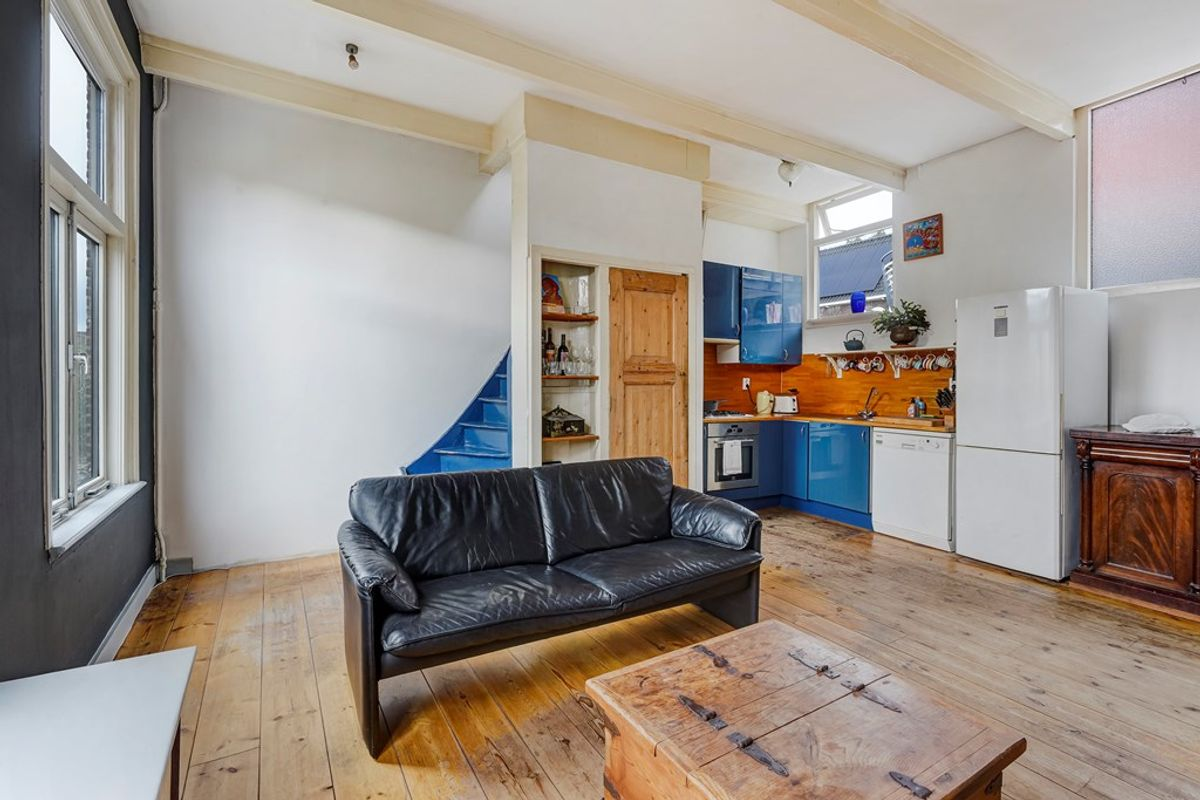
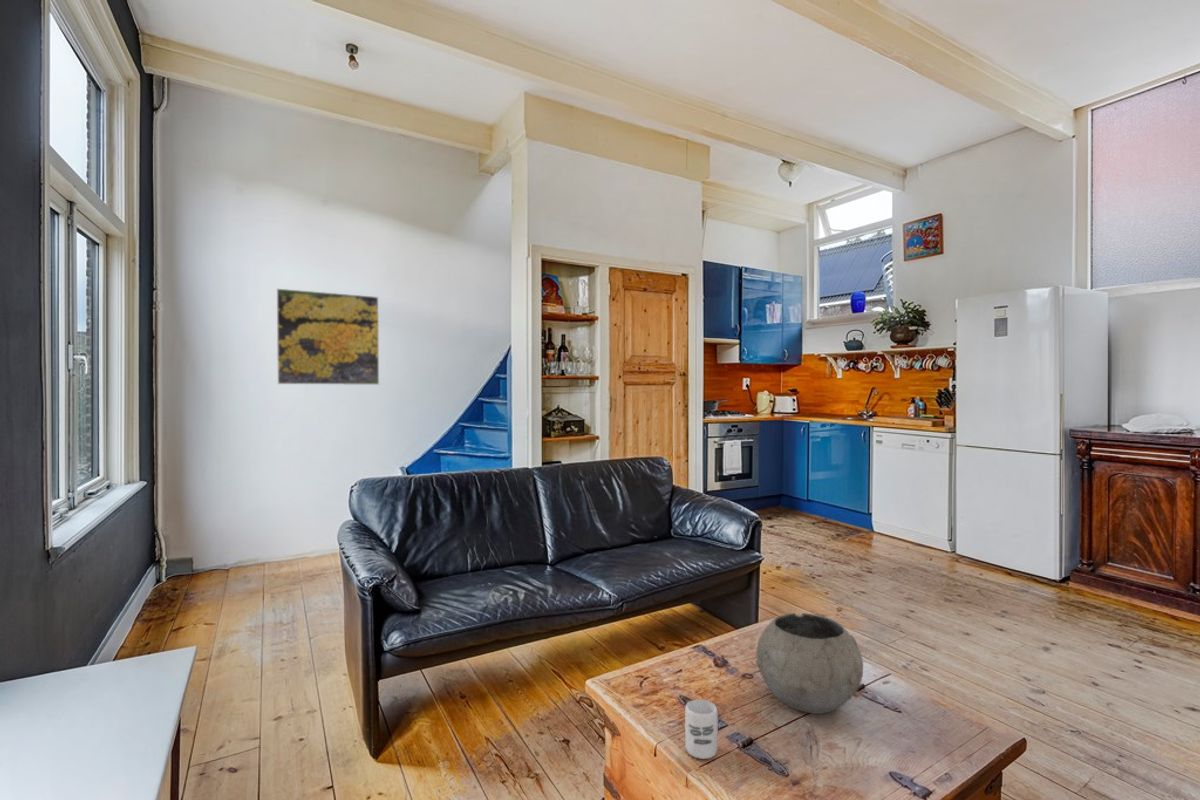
+ cup [684,698,719,760]
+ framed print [276,288,380,386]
+ bowl [755,612,864,715]
